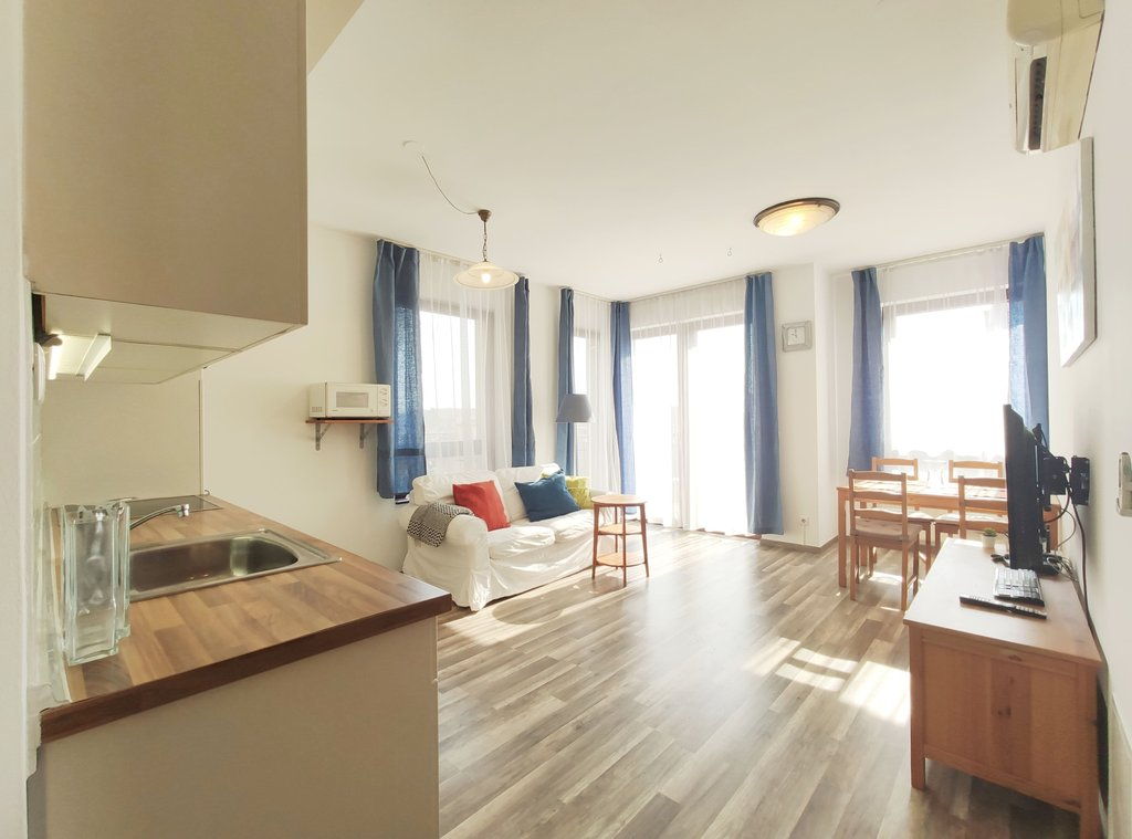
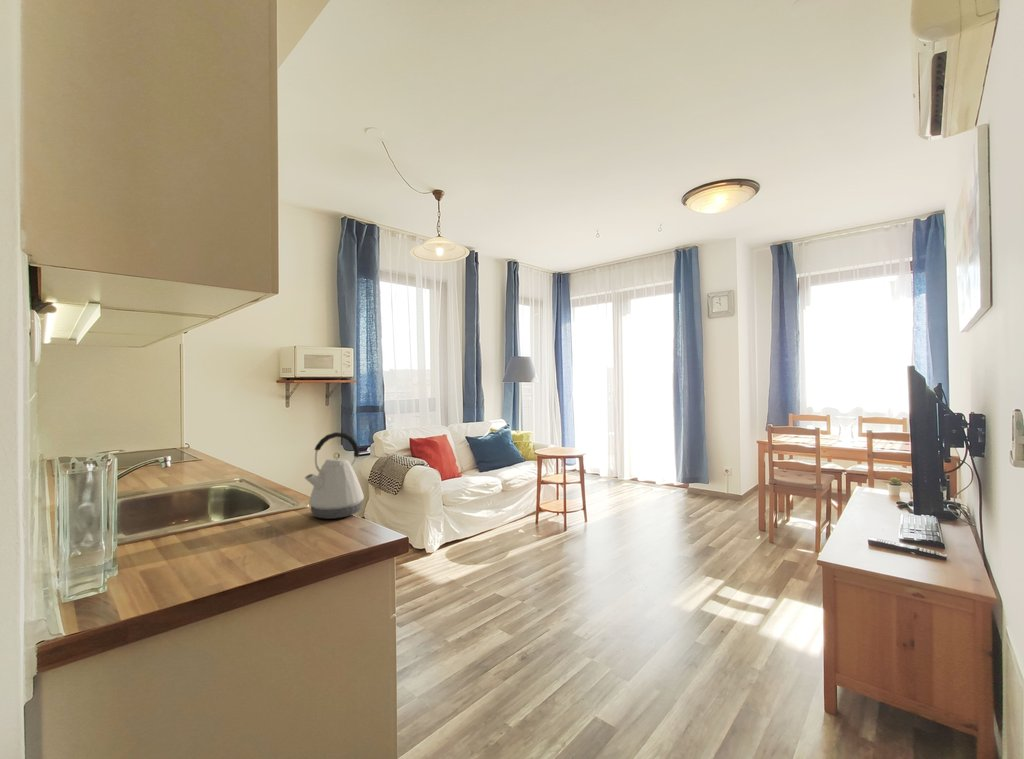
+ kettle [304,431,365,520]
